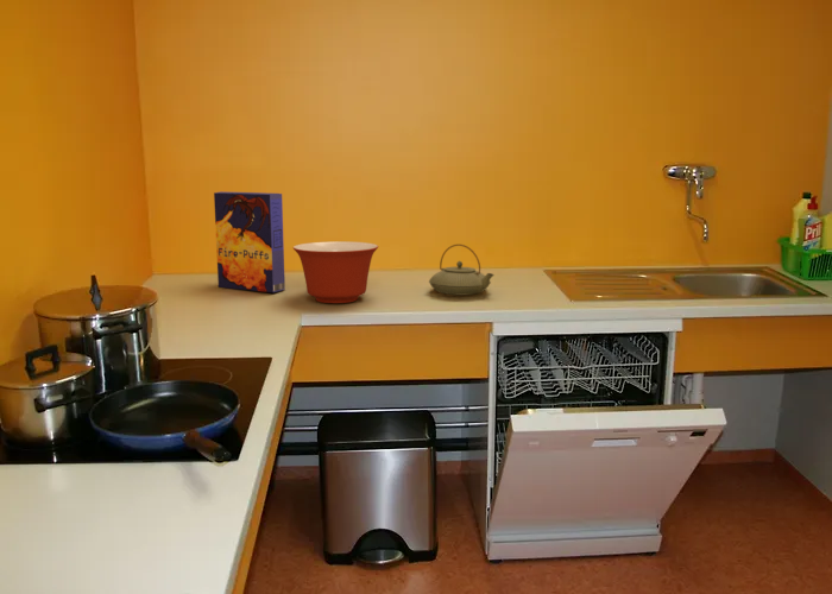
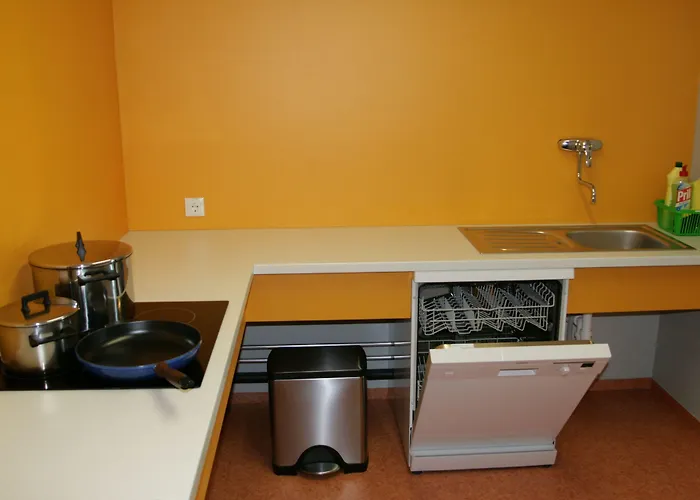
- teapot [428,244,496,296]
- cereal box [213,190,286,293]
- mixing bowl [292,241,379,304]
